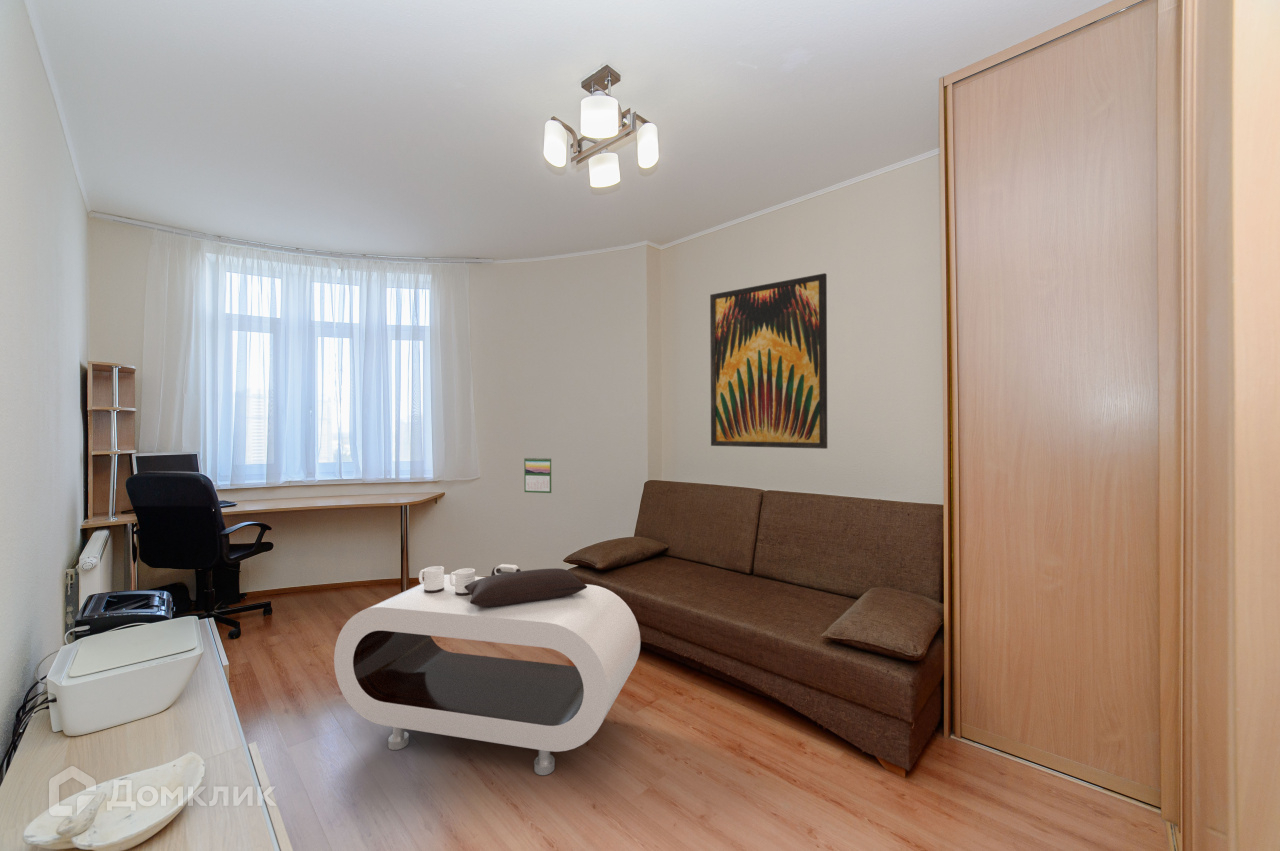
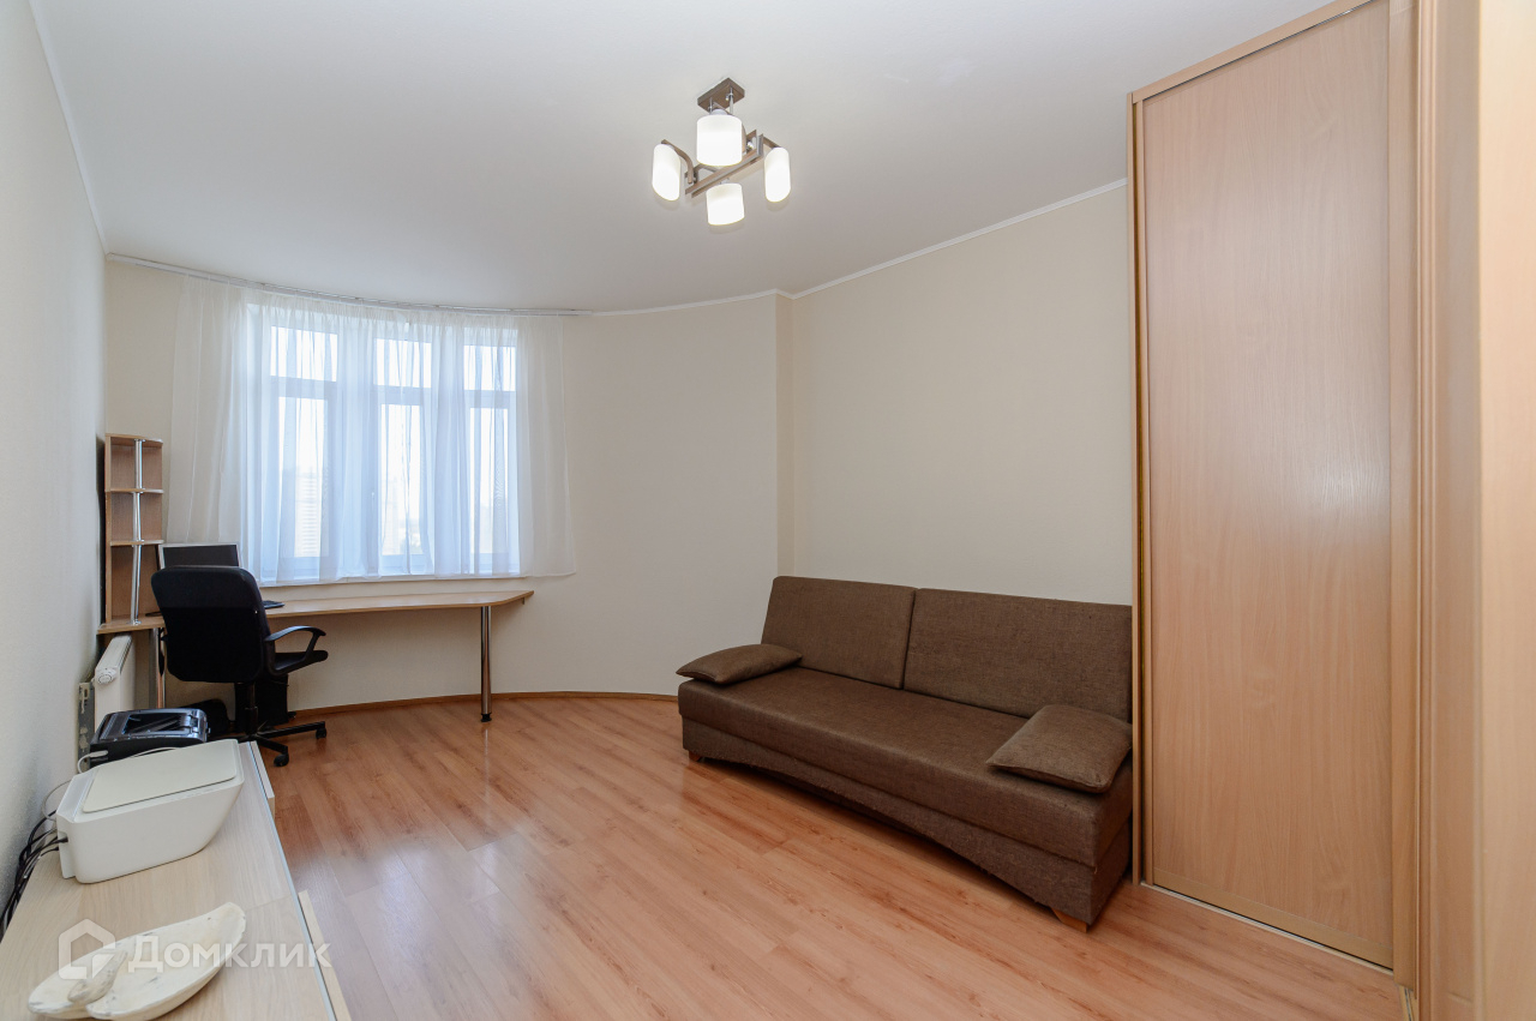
- wall art [709,272,828,450]
- calendar [523,456,553,494]
- coffee table [333,563,641,776]
